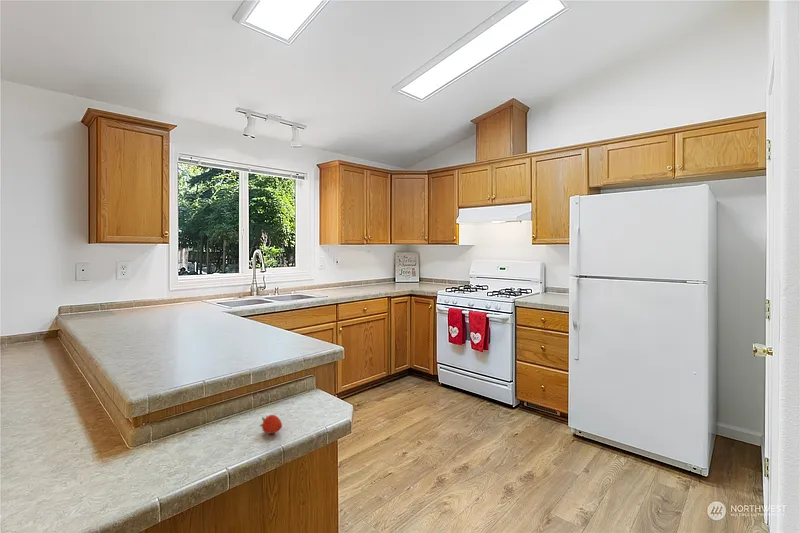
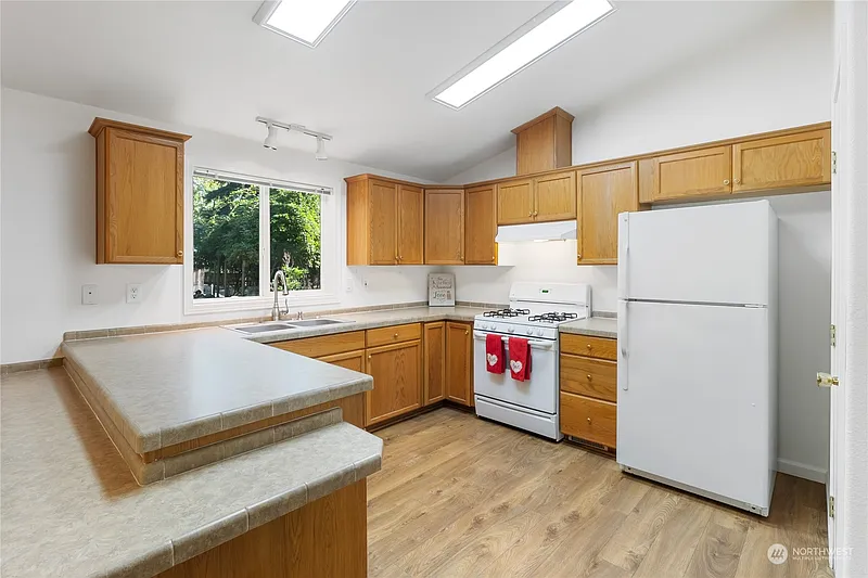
- fruit [259,414,283,435]
